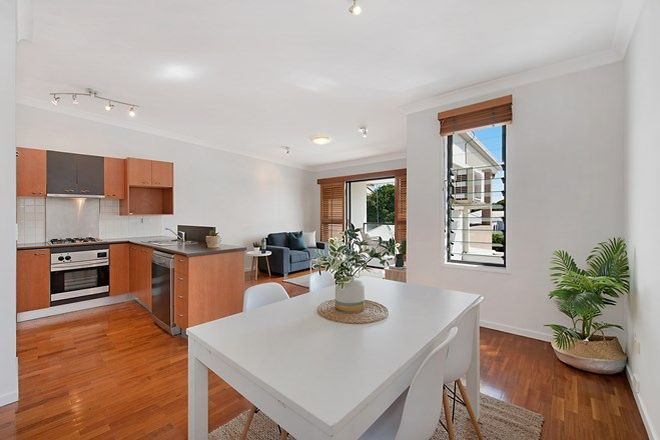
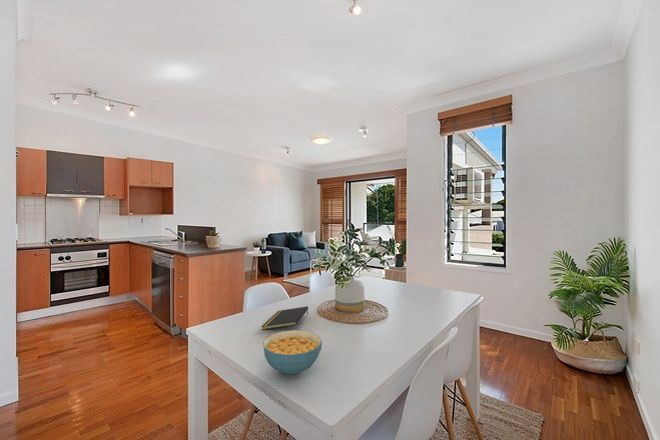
+ cereal bowl [262,329,323,376]
+ notepad [261,305,309,330]
